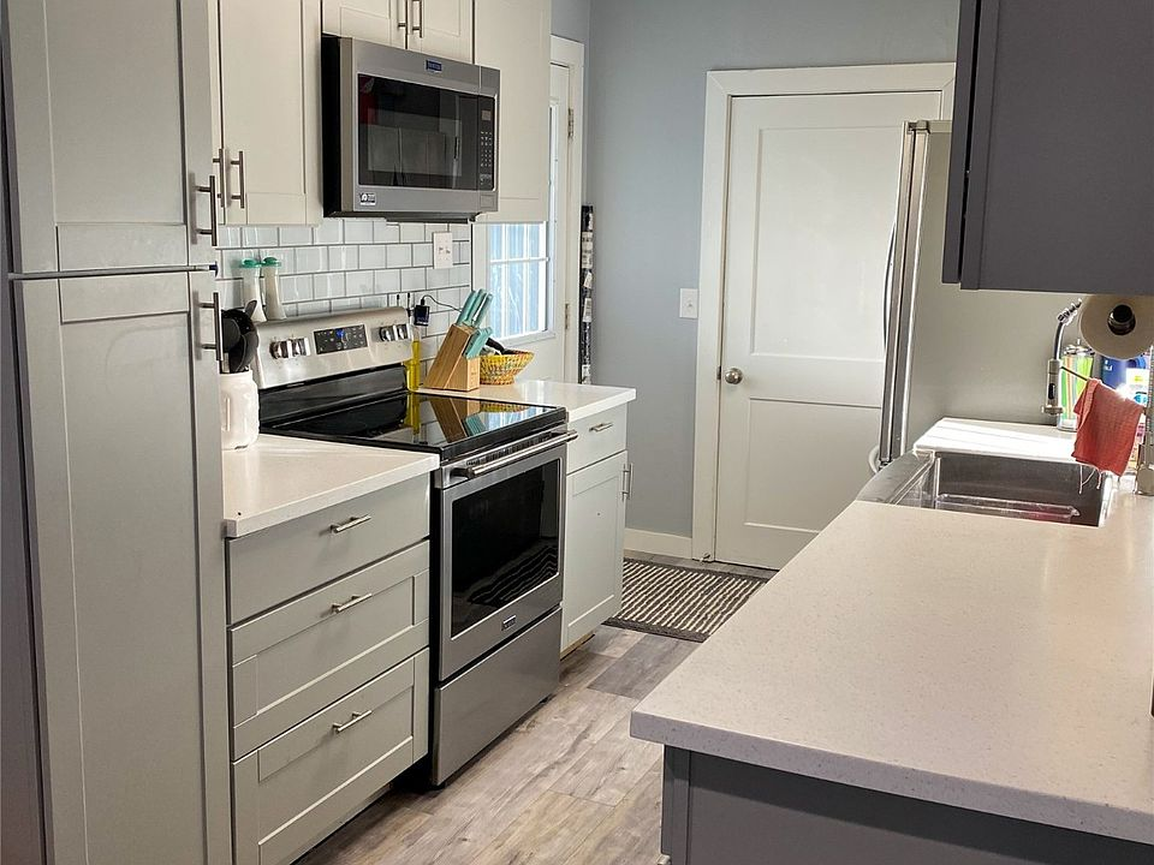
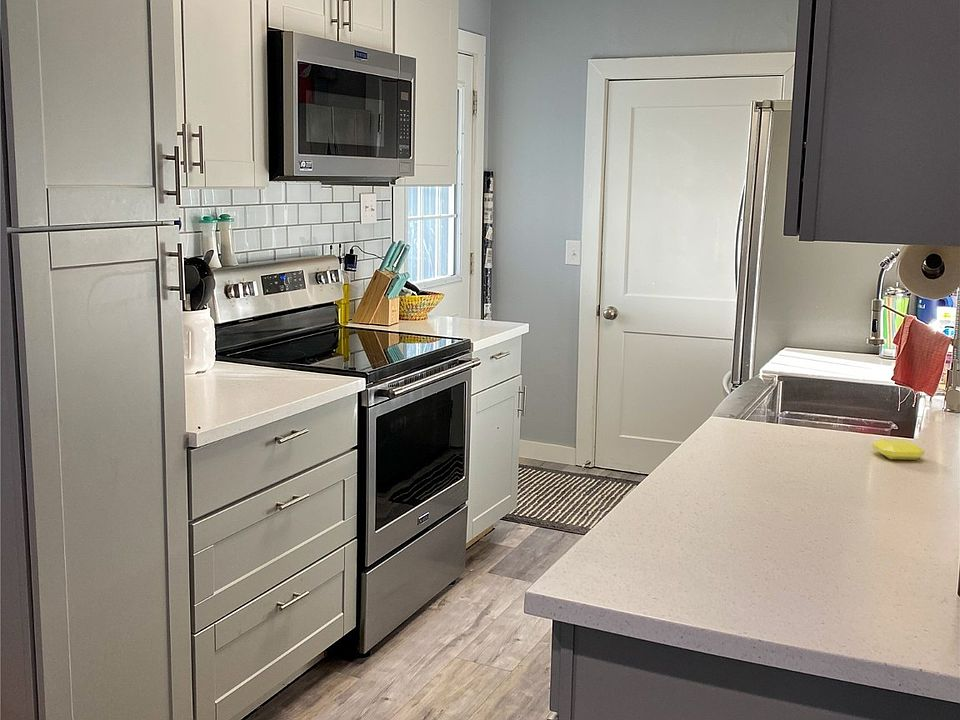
+ soap bar [872,438,925,461]
